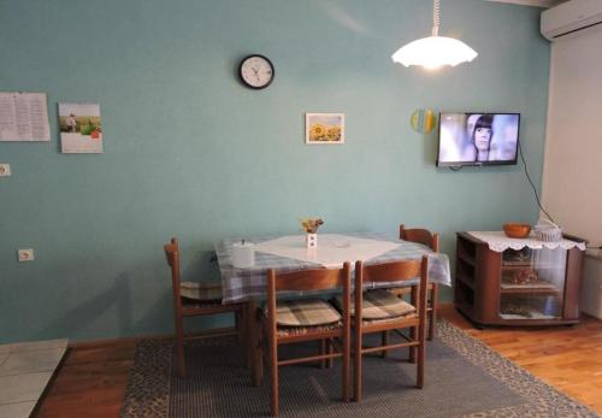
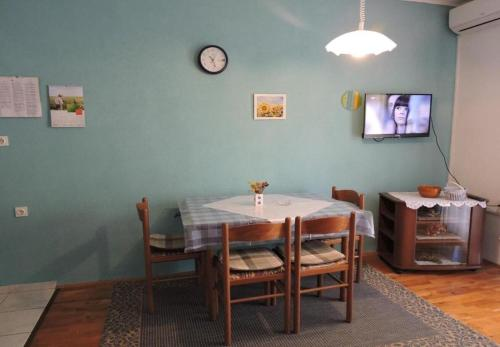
- candle [231,237,255,270]
